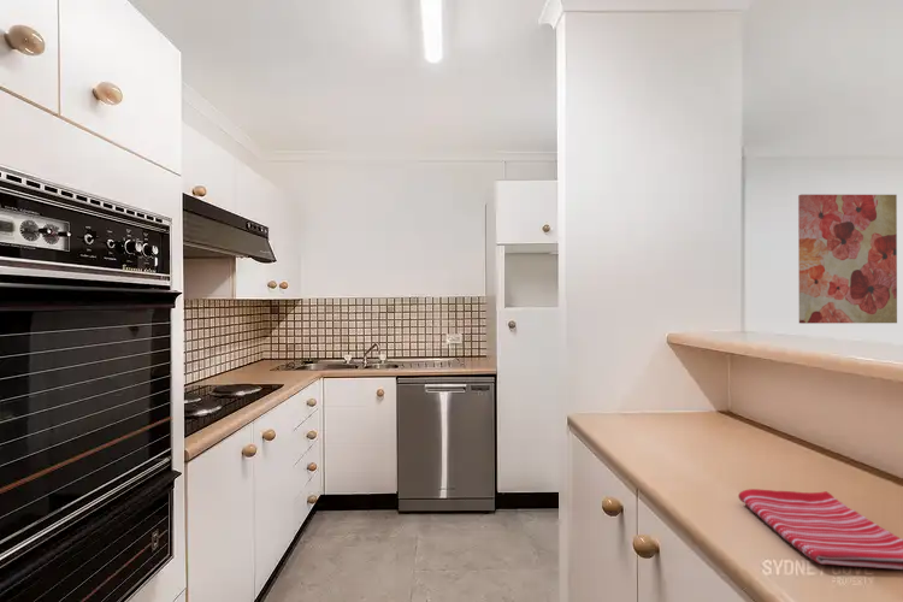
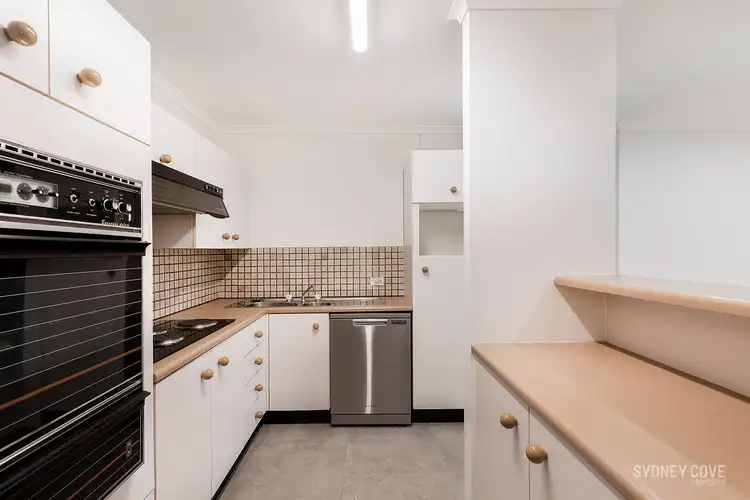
- dish towel [737,488,903,571]
- wall art [797,194,898,325]
